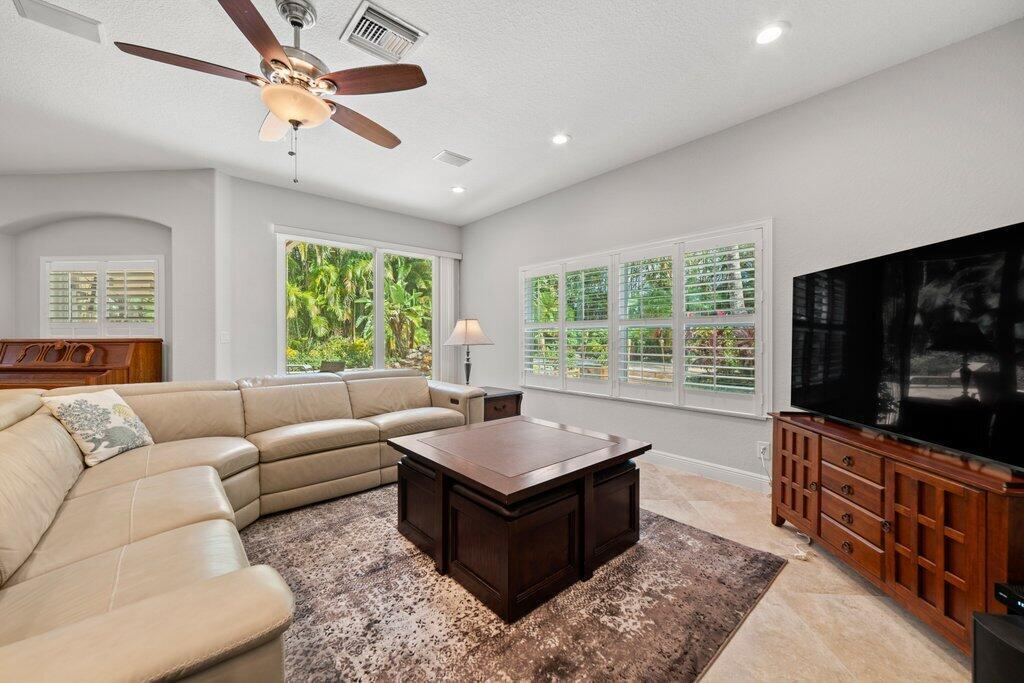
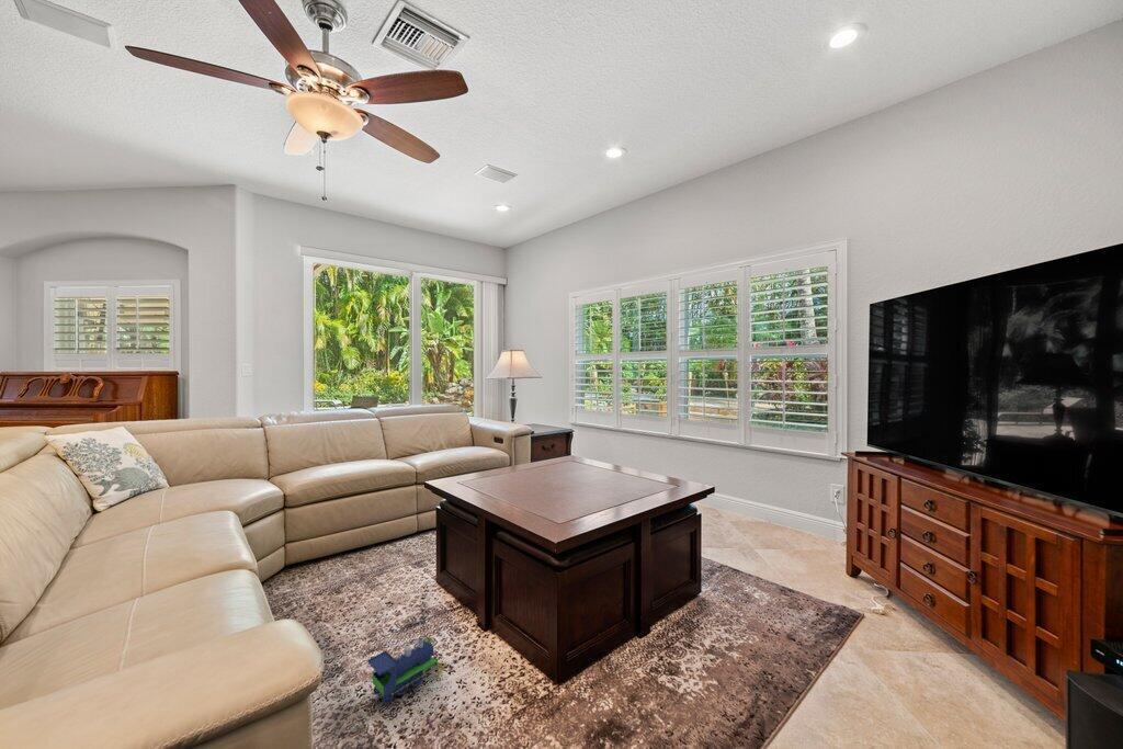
+ toy train [366,635,446,705]
